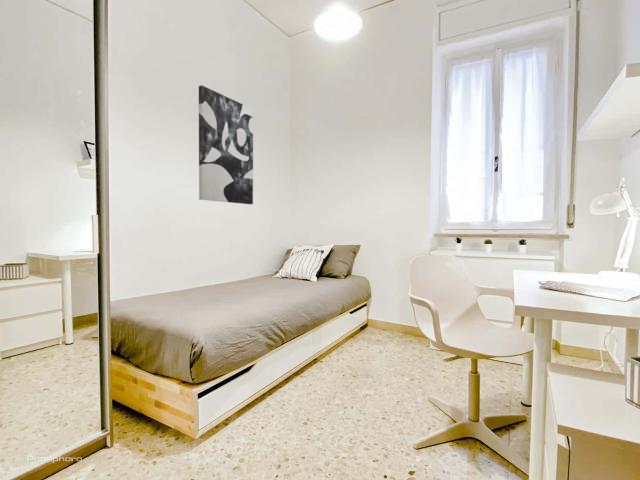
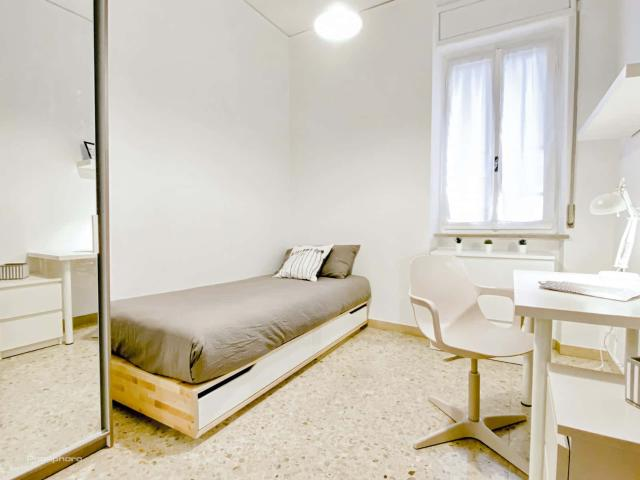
- wall art [198,84,254,205]
